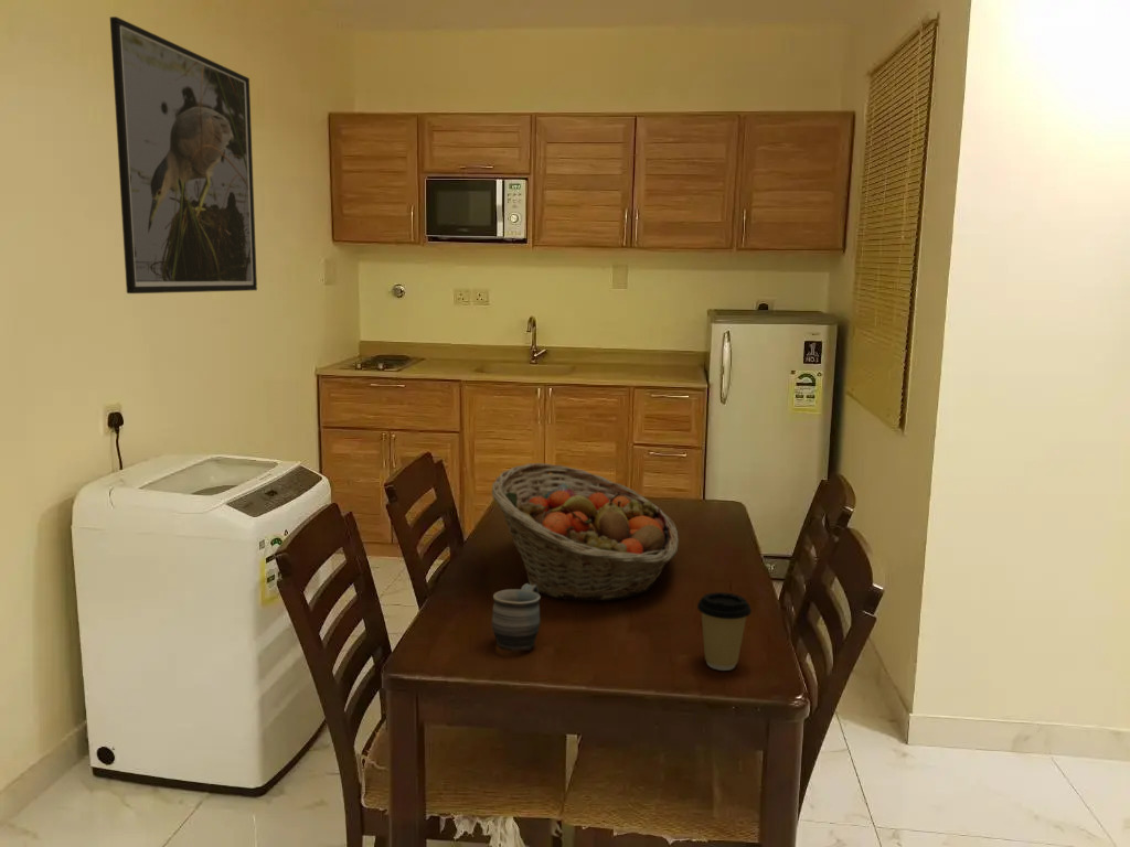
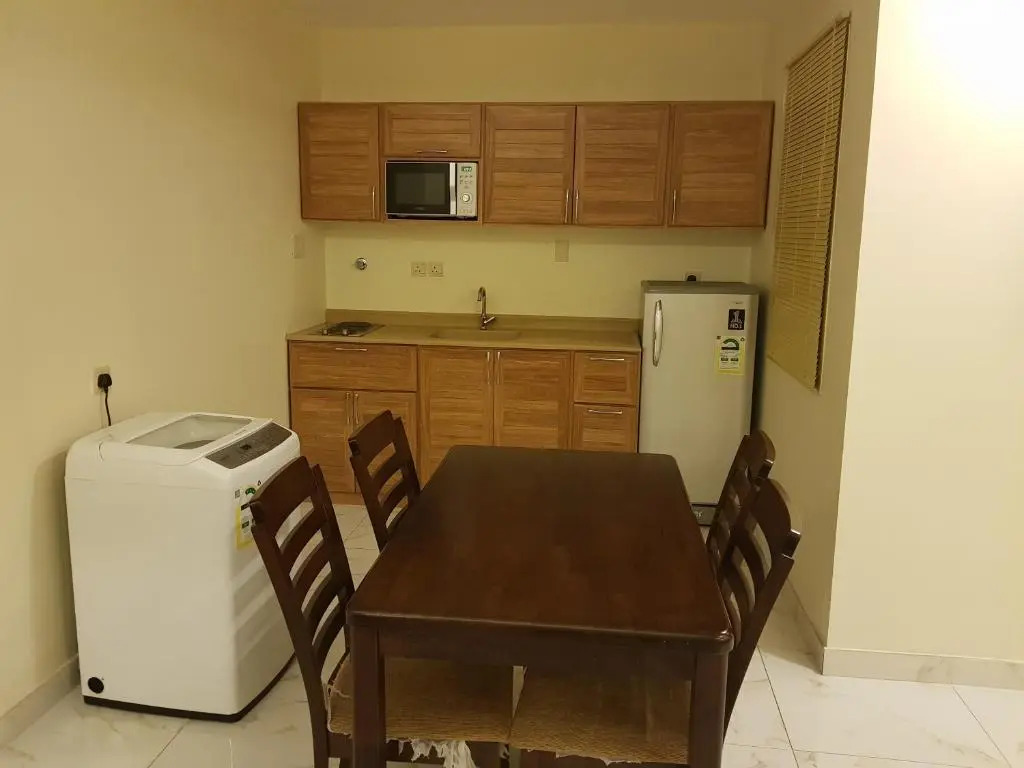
- fruit basket [491,462,680,602]
- mug [491,582,542,653]
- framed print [109,15,258,294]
- coffee cup [696,591,753,672]
